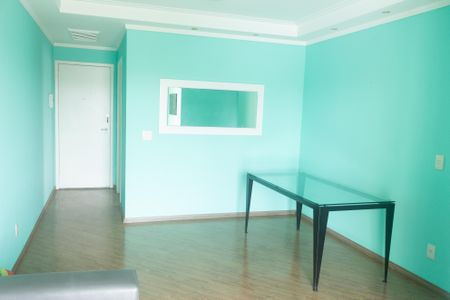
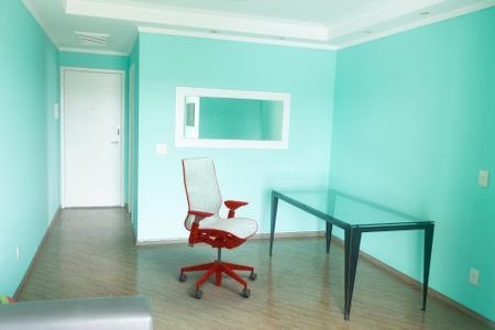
+ office chair [178,156,258,299]
